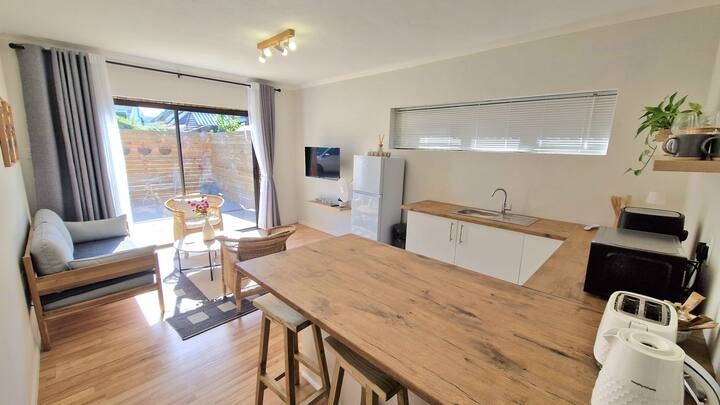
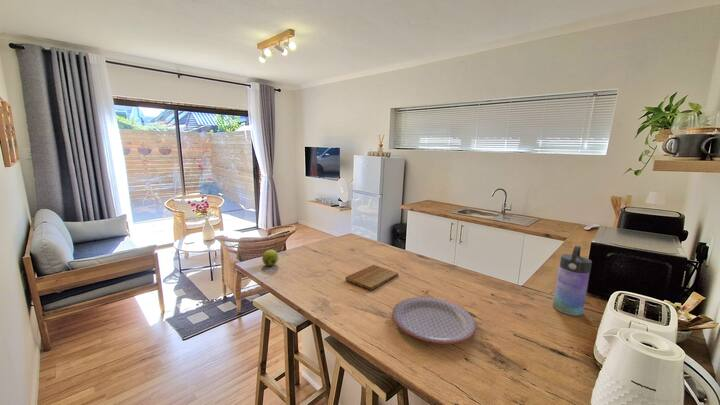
+ apple [261,249,279,267]
+ water bottle [552,245,593,317]
+ plate [391,296,478,345]
+ cutting board [345,264,399,291]
